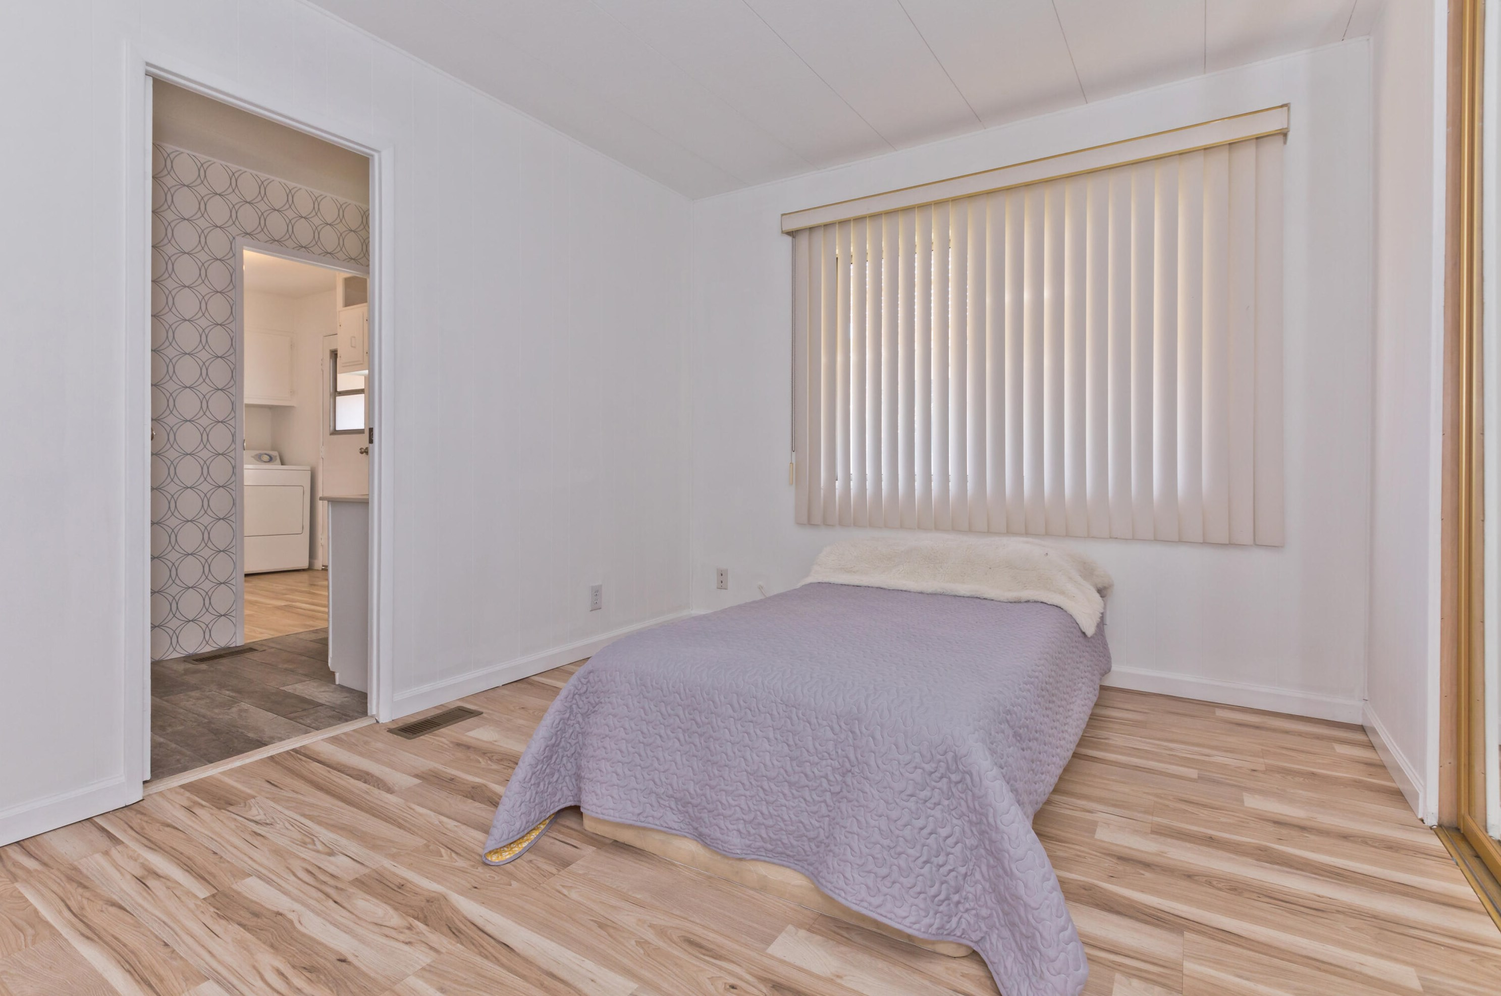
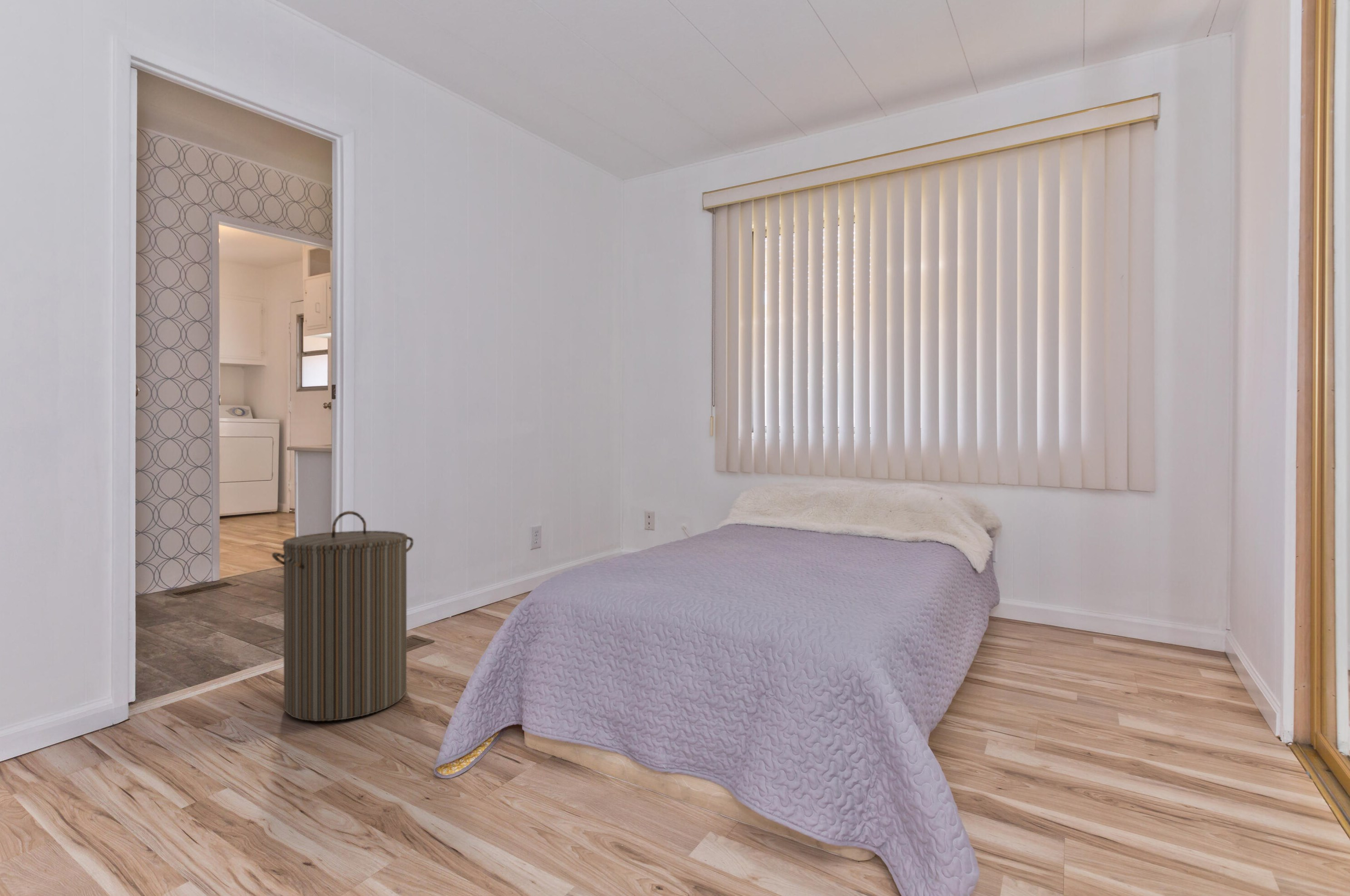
+ laundry hamper [271,511,414,722]
